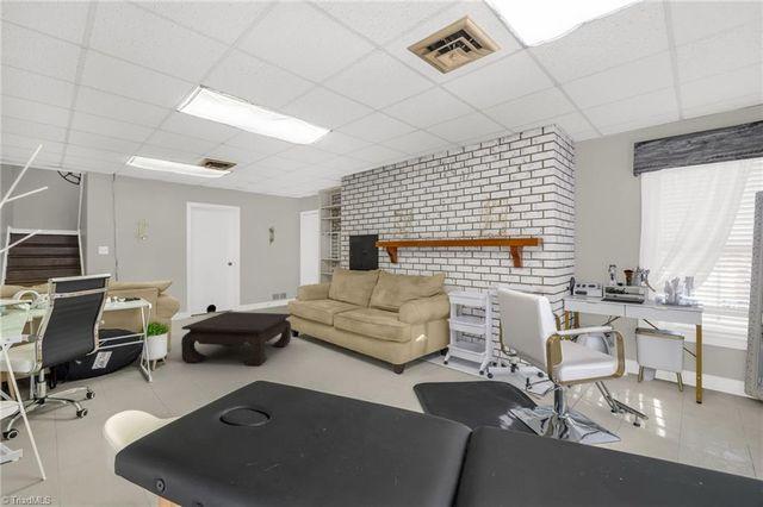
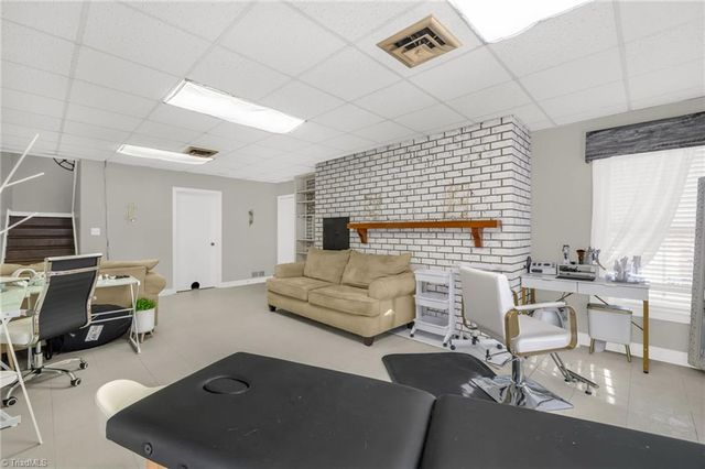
- coffee table [180,311,292,367]
